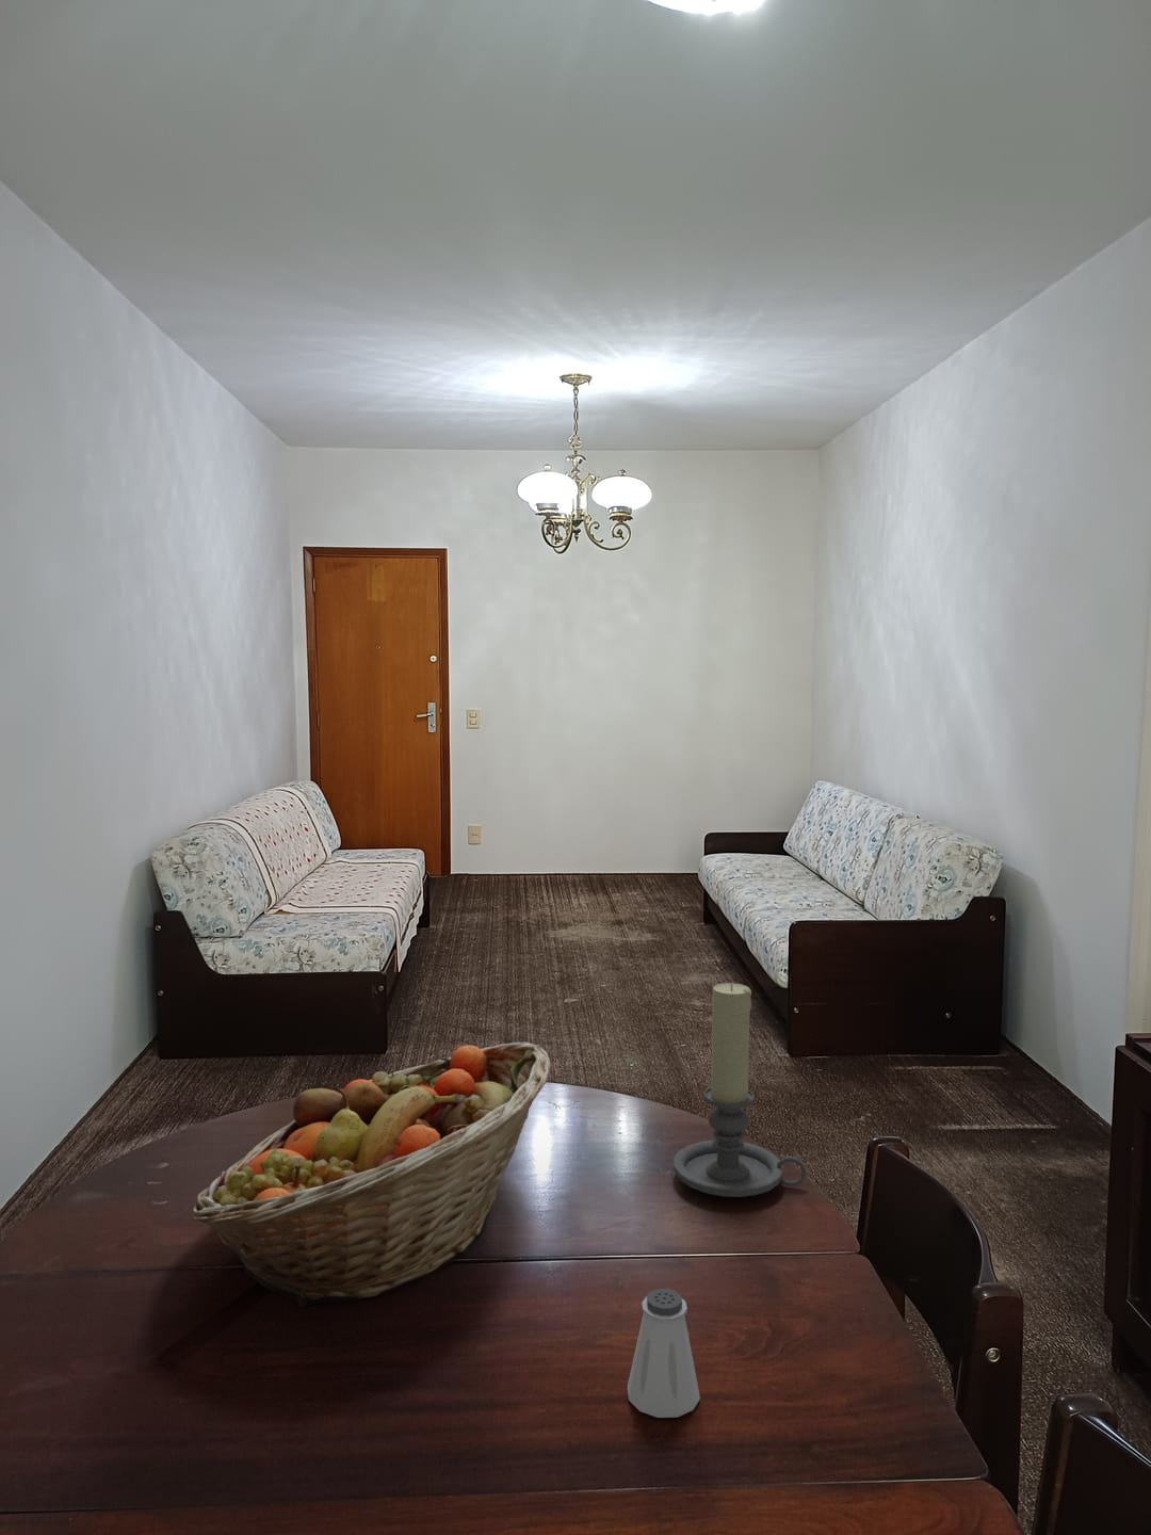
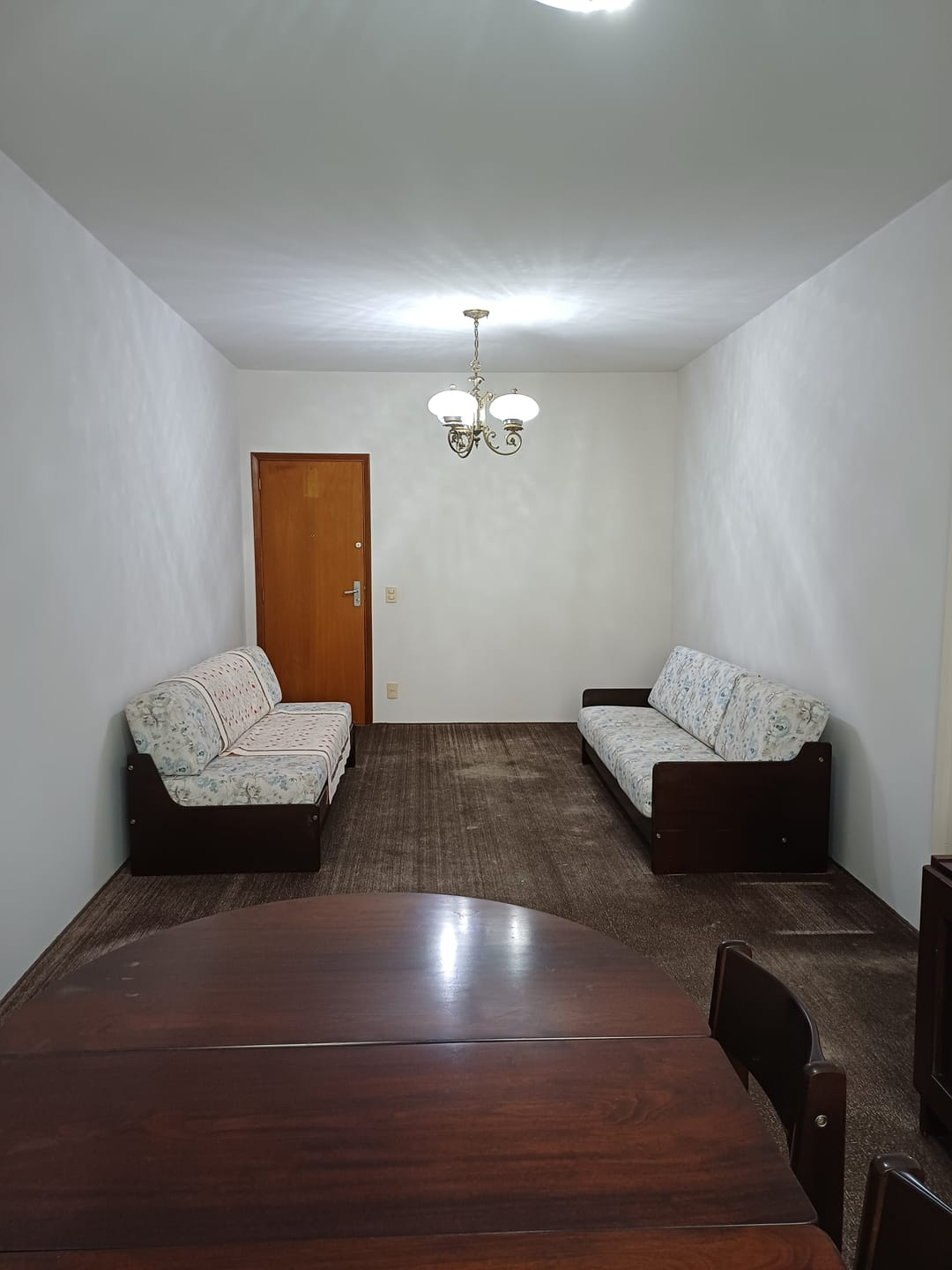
- fruit basket [192,1042,551,1308]
- saltshaker [626,1287,701,1419]
- candle holder [672,981,808,1198]
